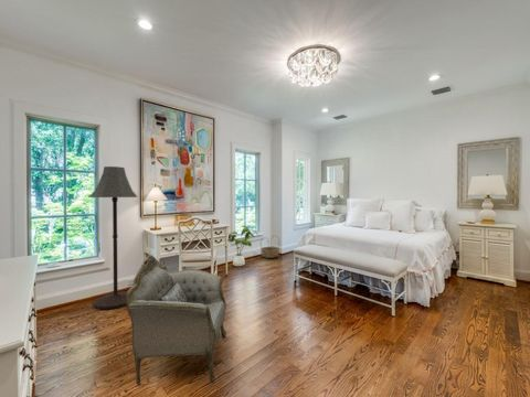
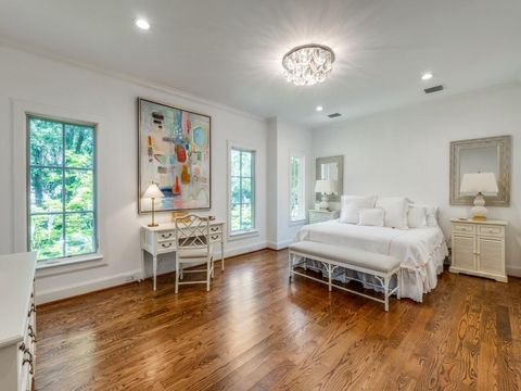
- basket [259,234,280,259]
- floor lamp [88,165,139,311]
- armchair [125,254,227,386]
- house plant [227,225,261,267]
